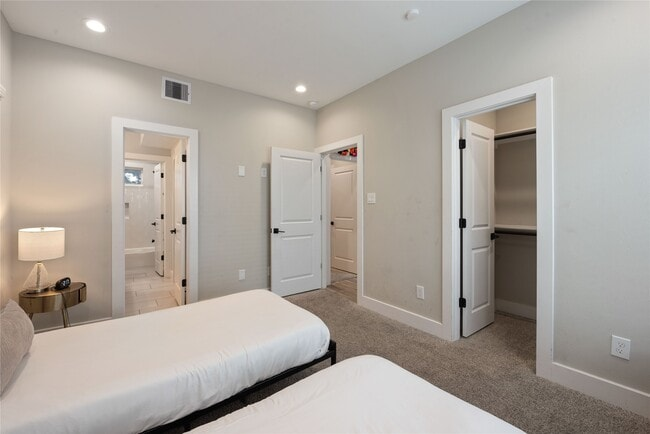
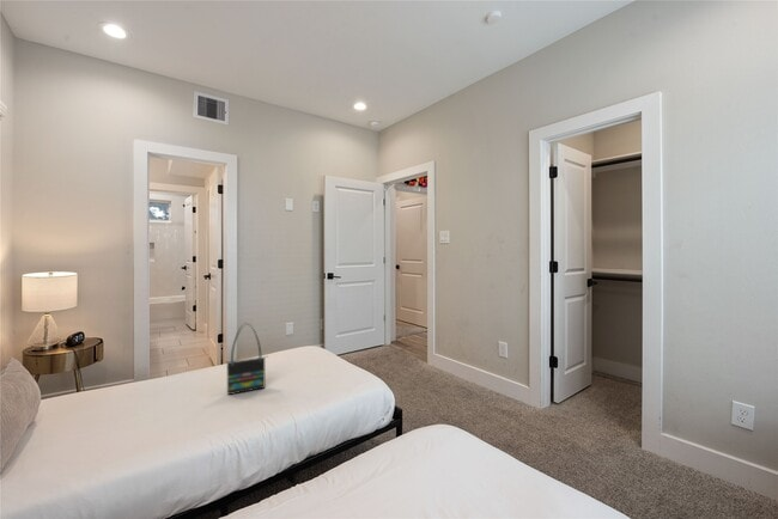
+ tote bag [224,322,268,396]
